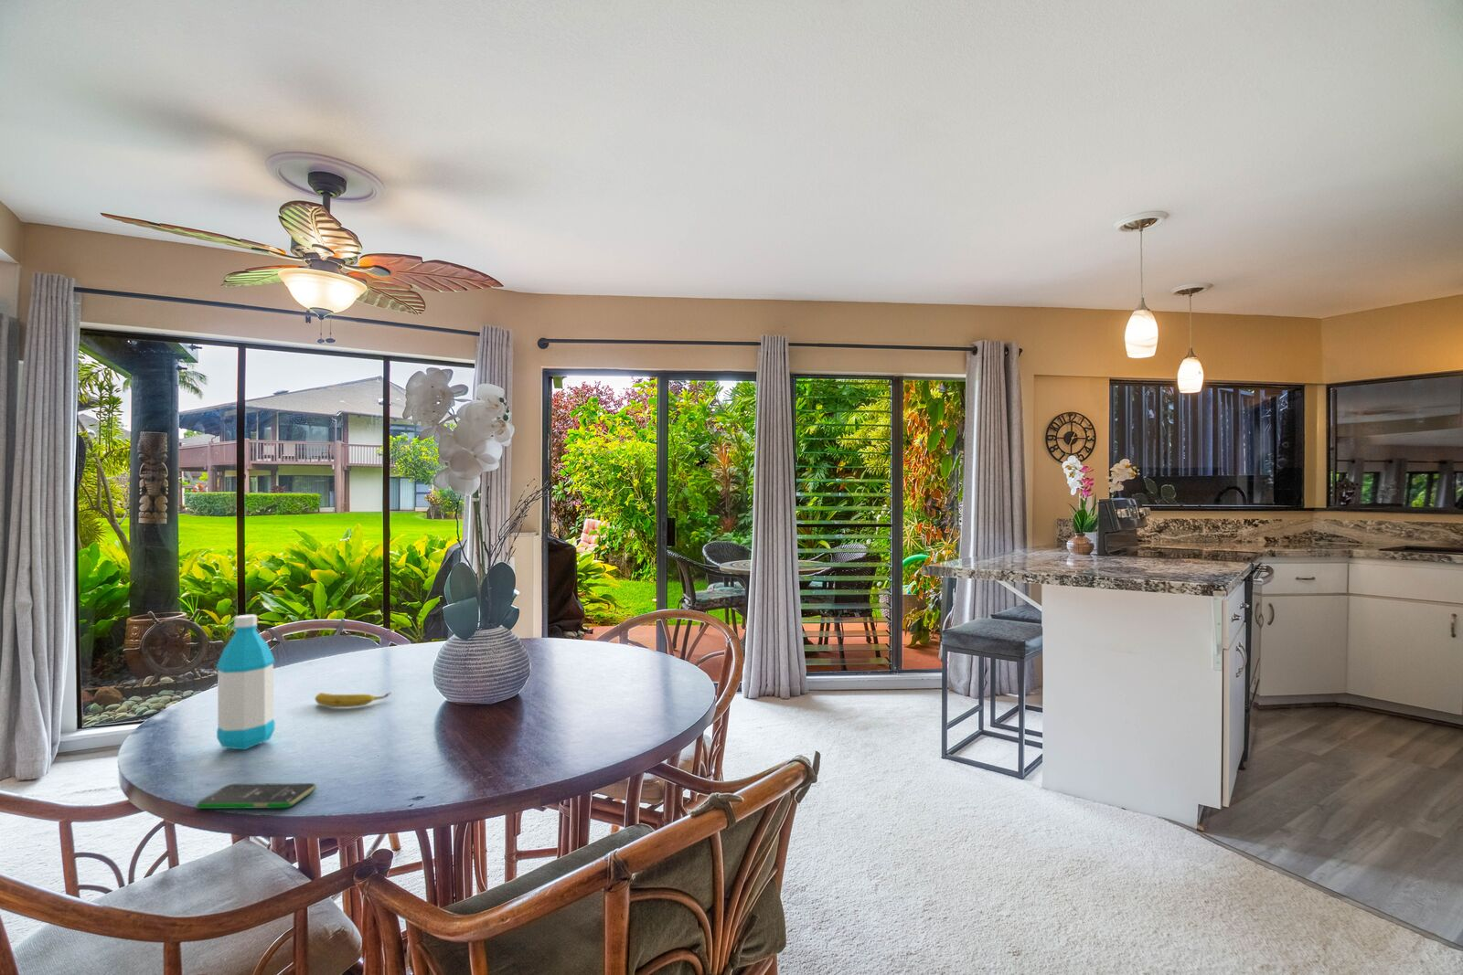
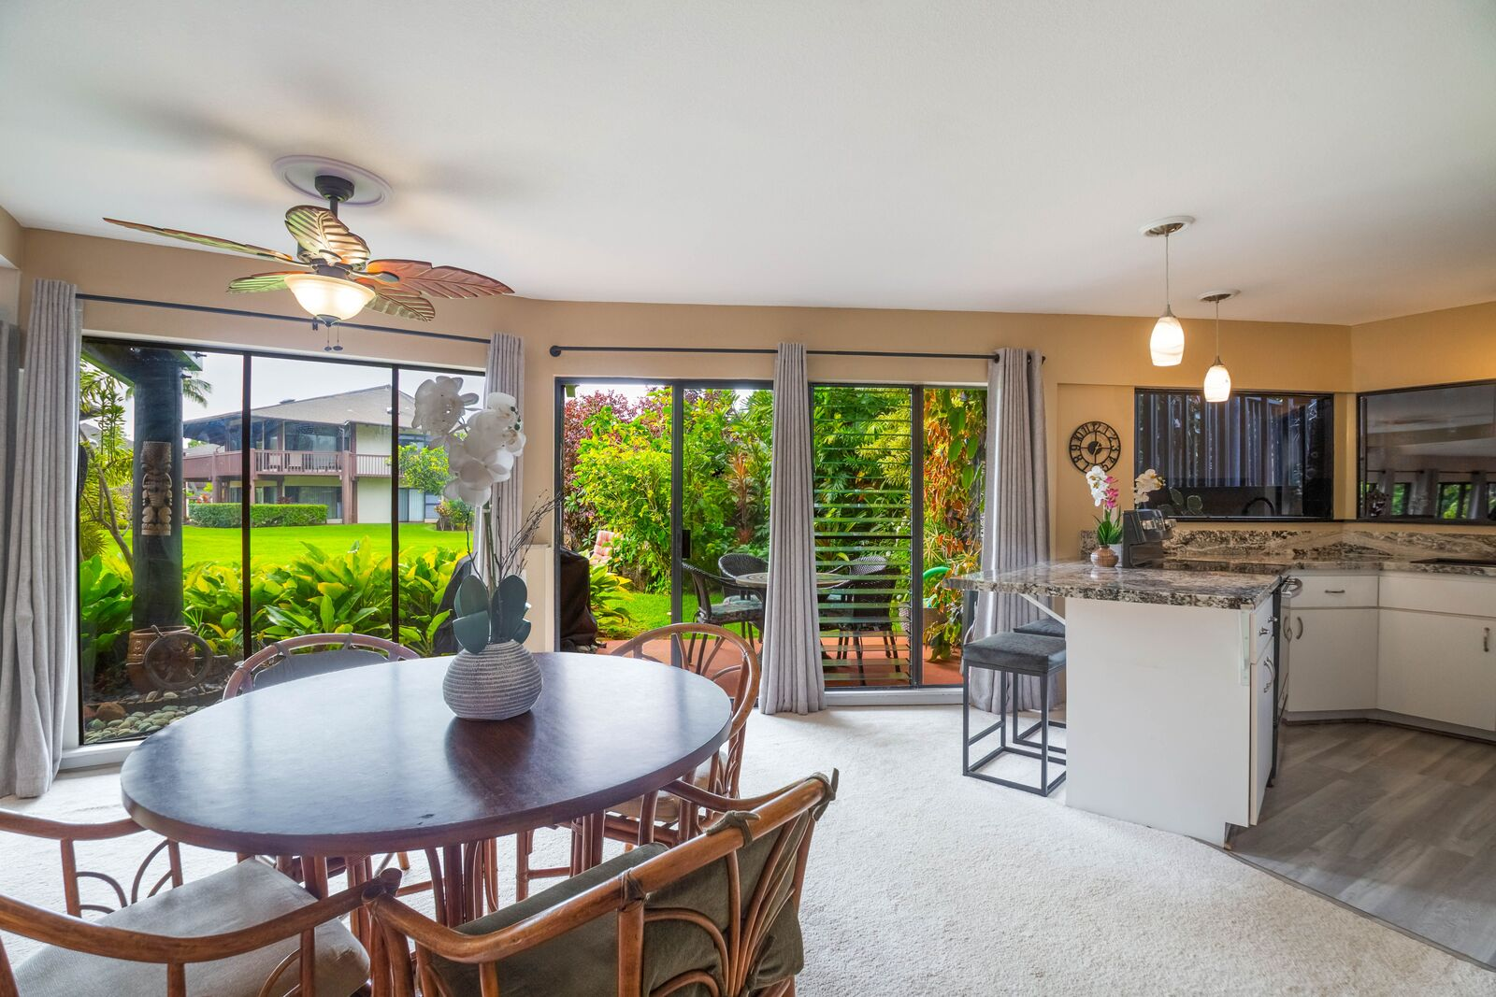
- smartphone [196,782,317,810]
- banana [314,692,392,708]
- water bottle [216,613,275,751]
